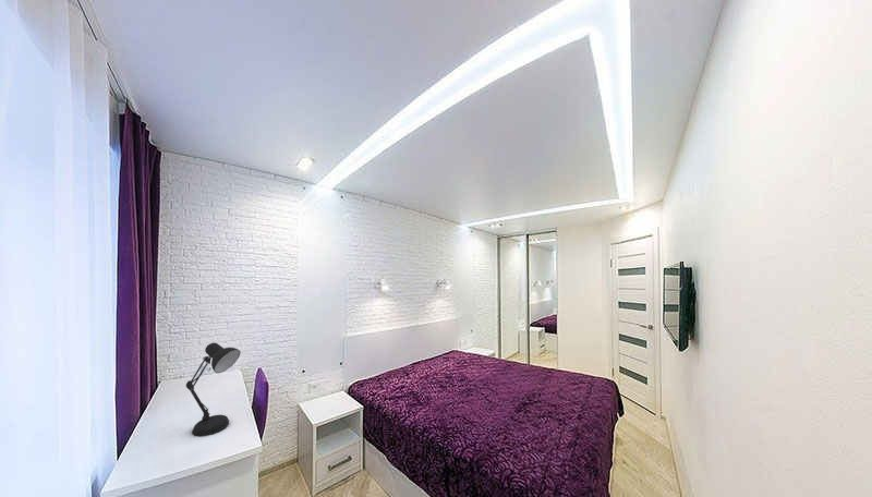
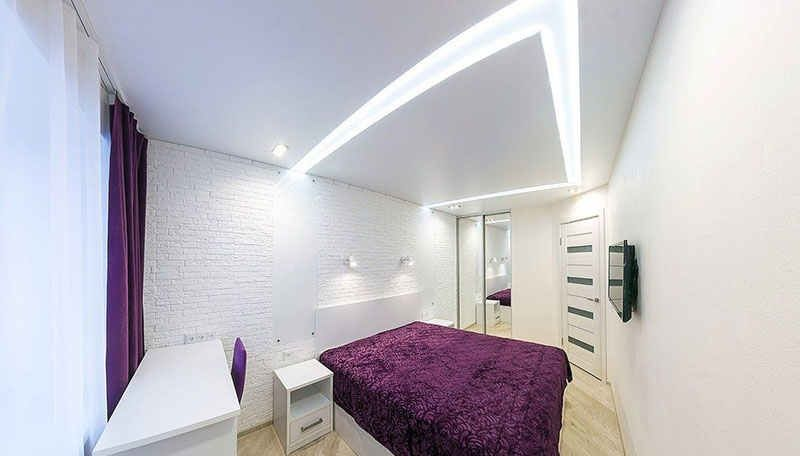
- desk lamp [184,341,242,437]
